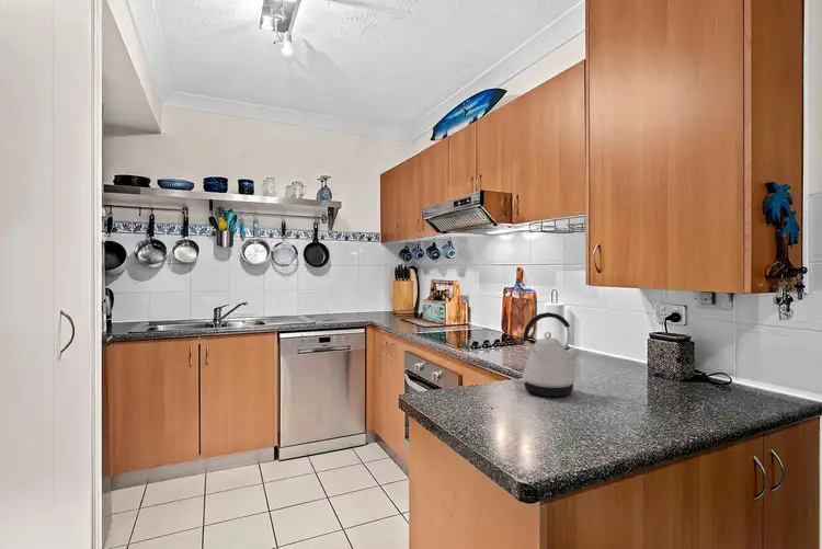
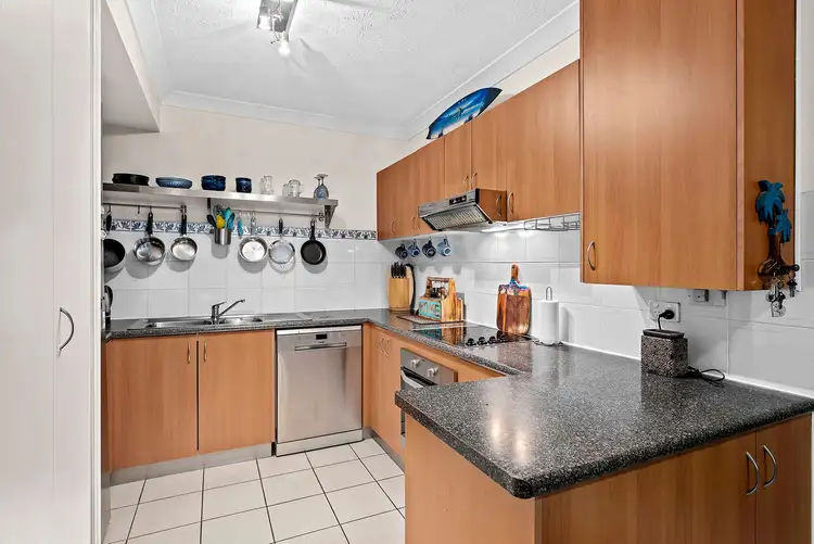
- kettle [518,311,580,398]
